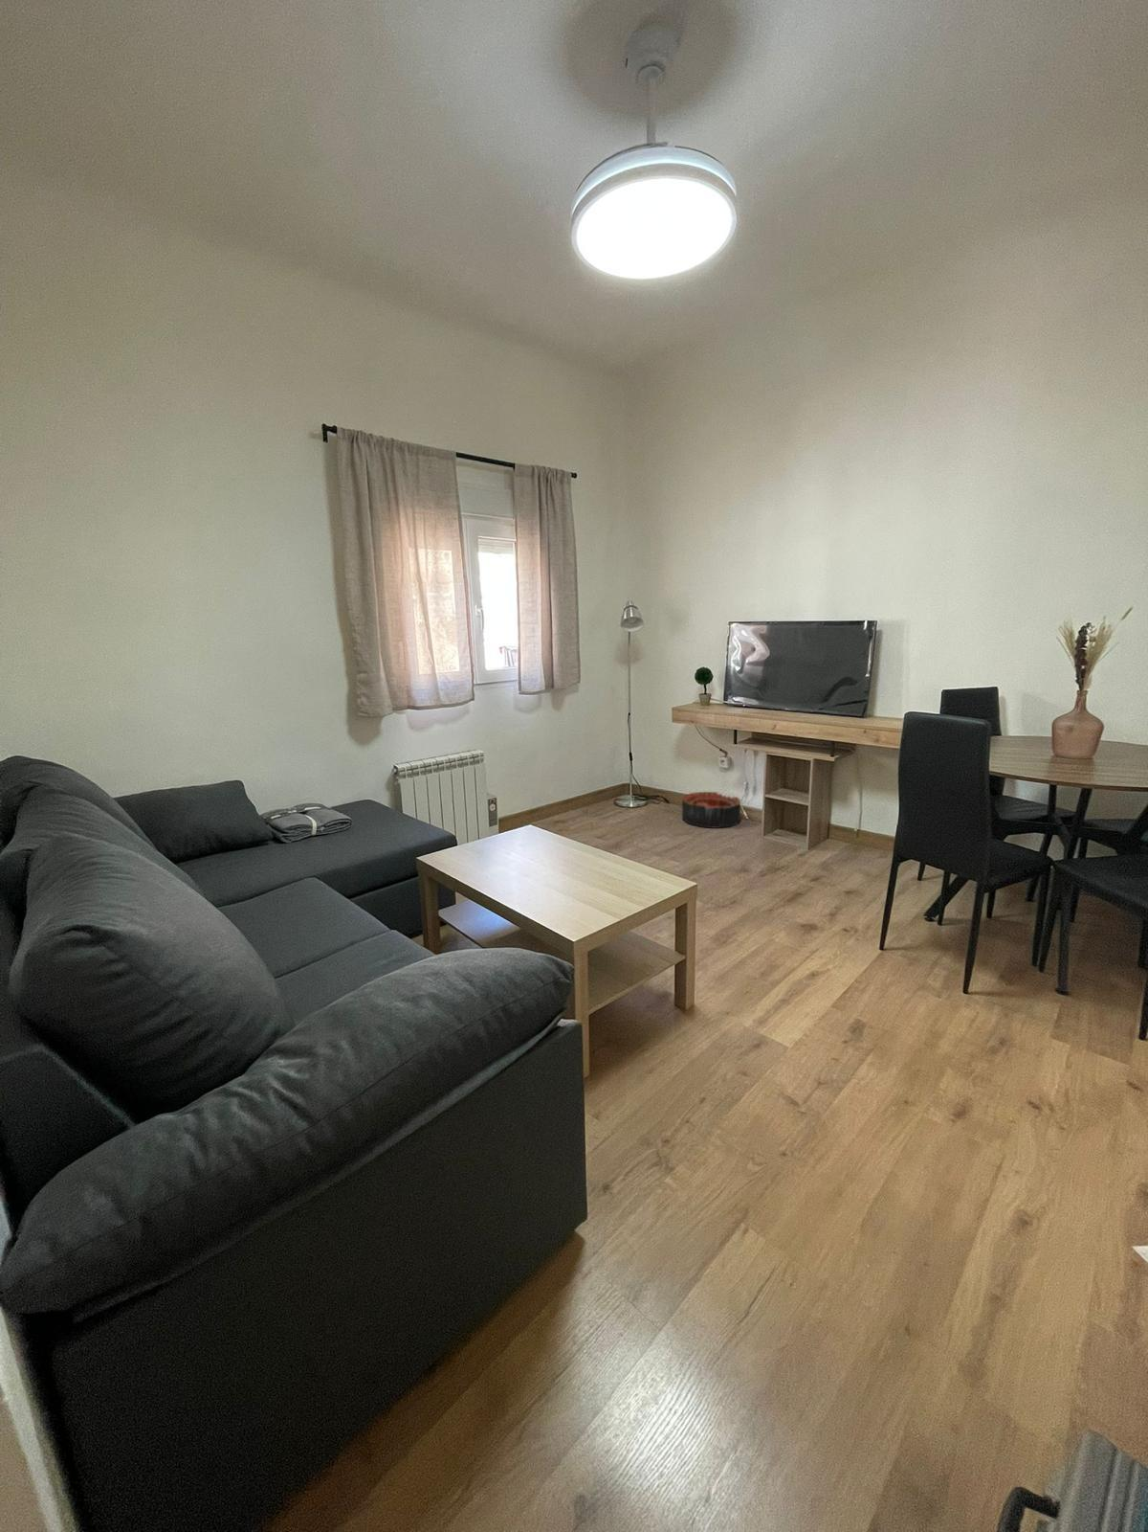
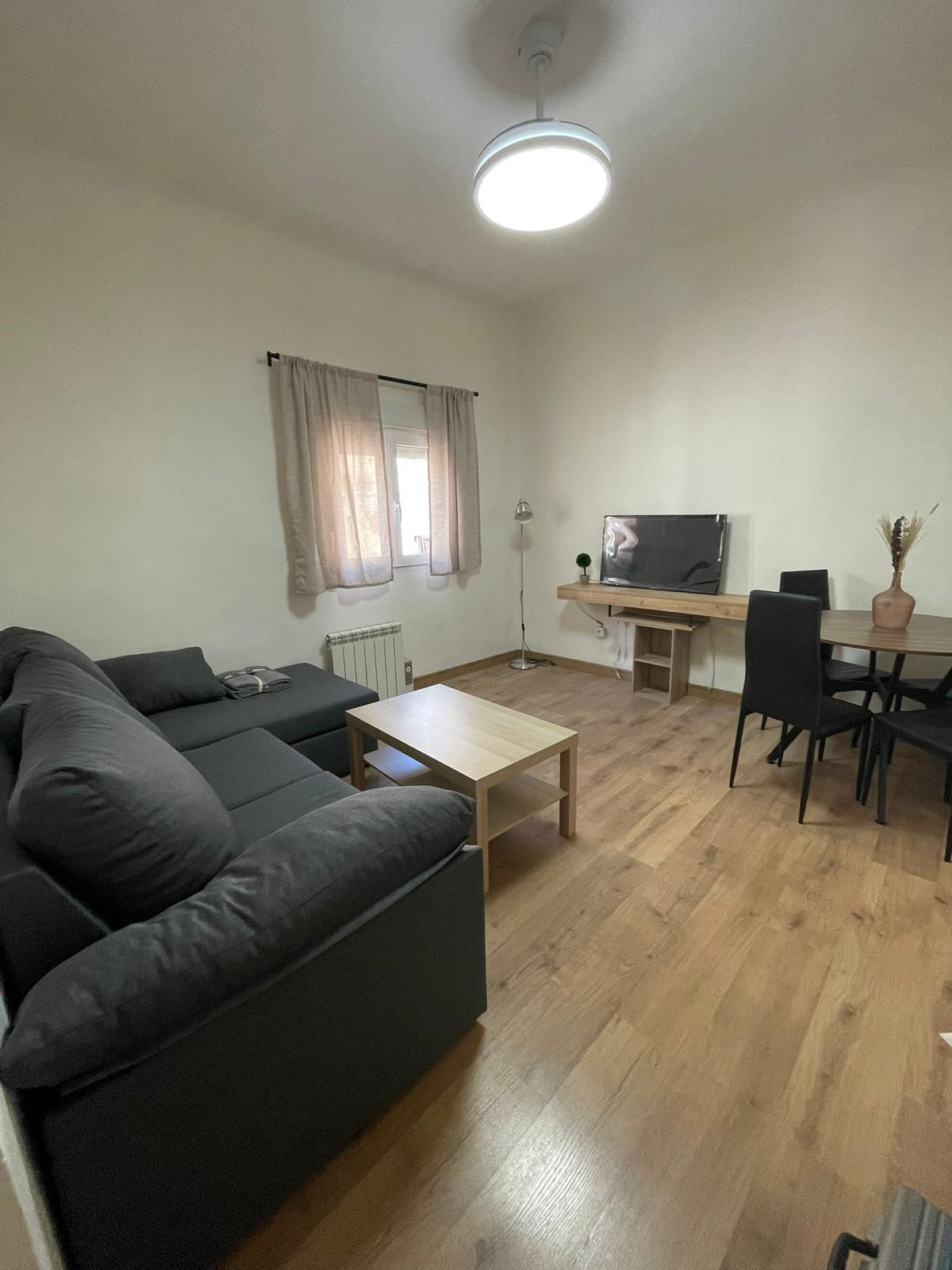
- basket [681,791,742,829]
